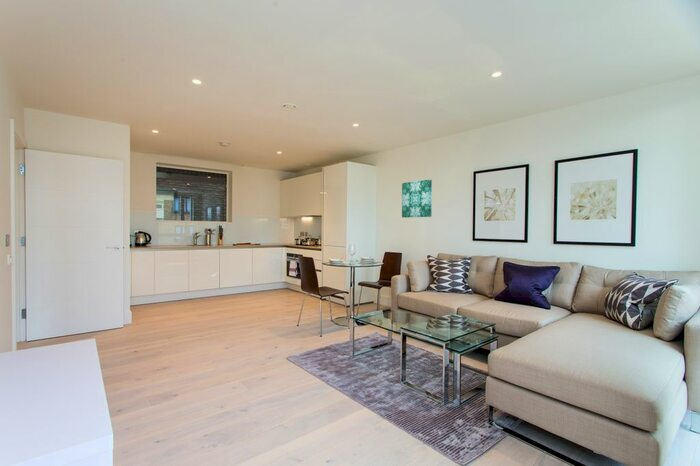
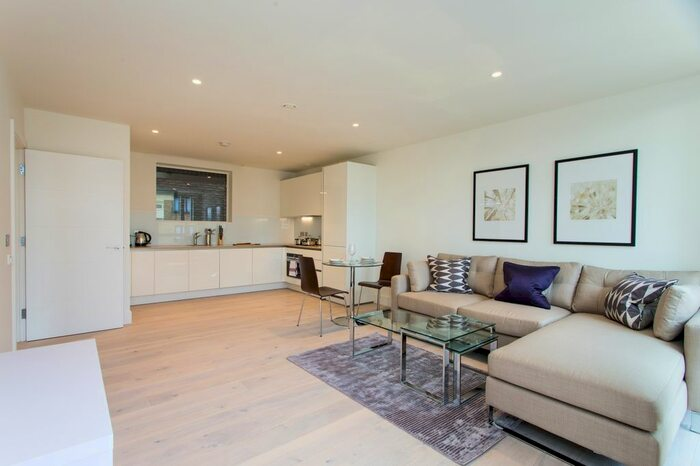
- wall art [401,179,433,218]
